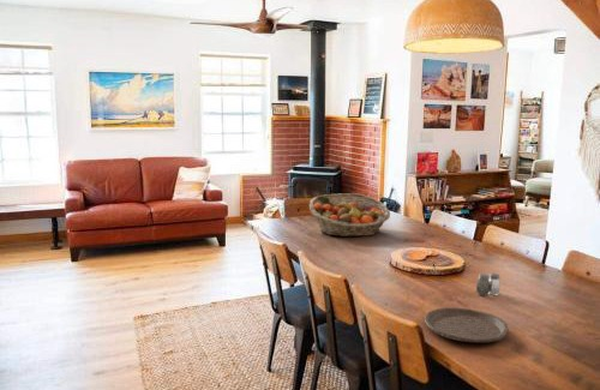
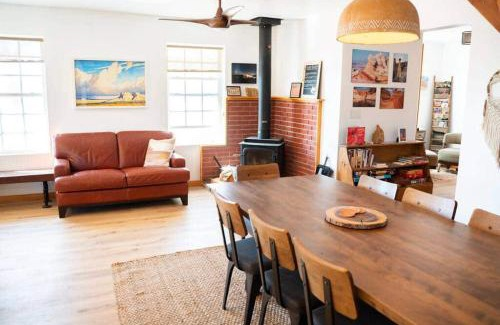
- plate [424,306,510,343]
- salt and pepper shaker [475,272,502,298]
- fruit basket [308,192,391,238]
